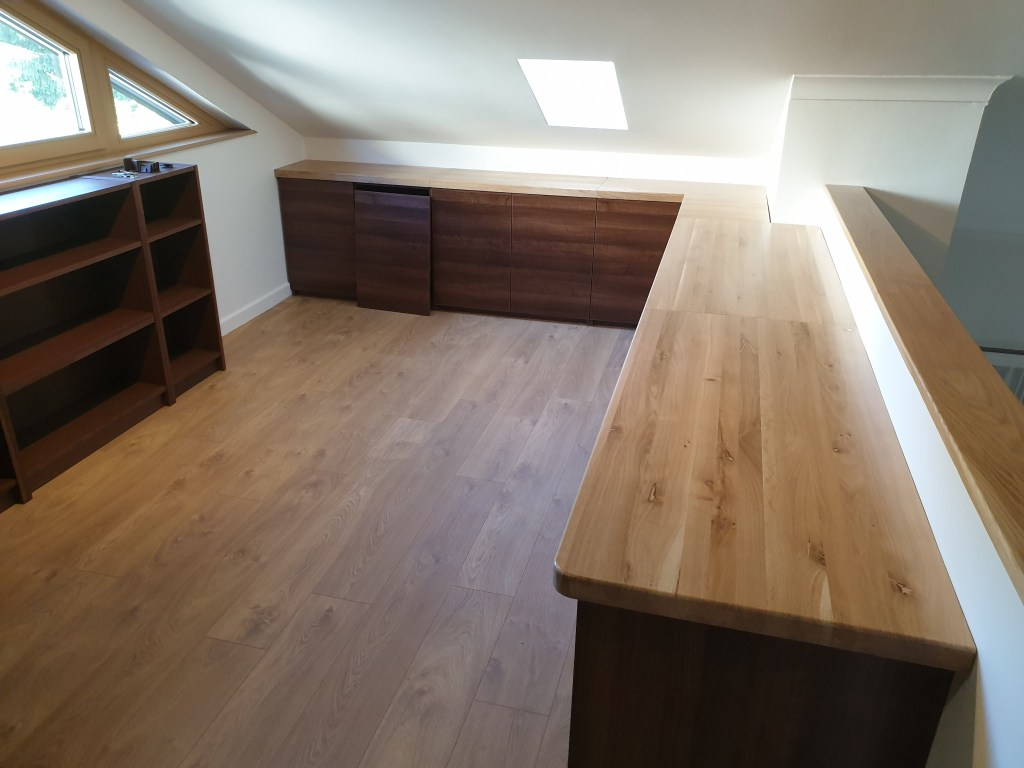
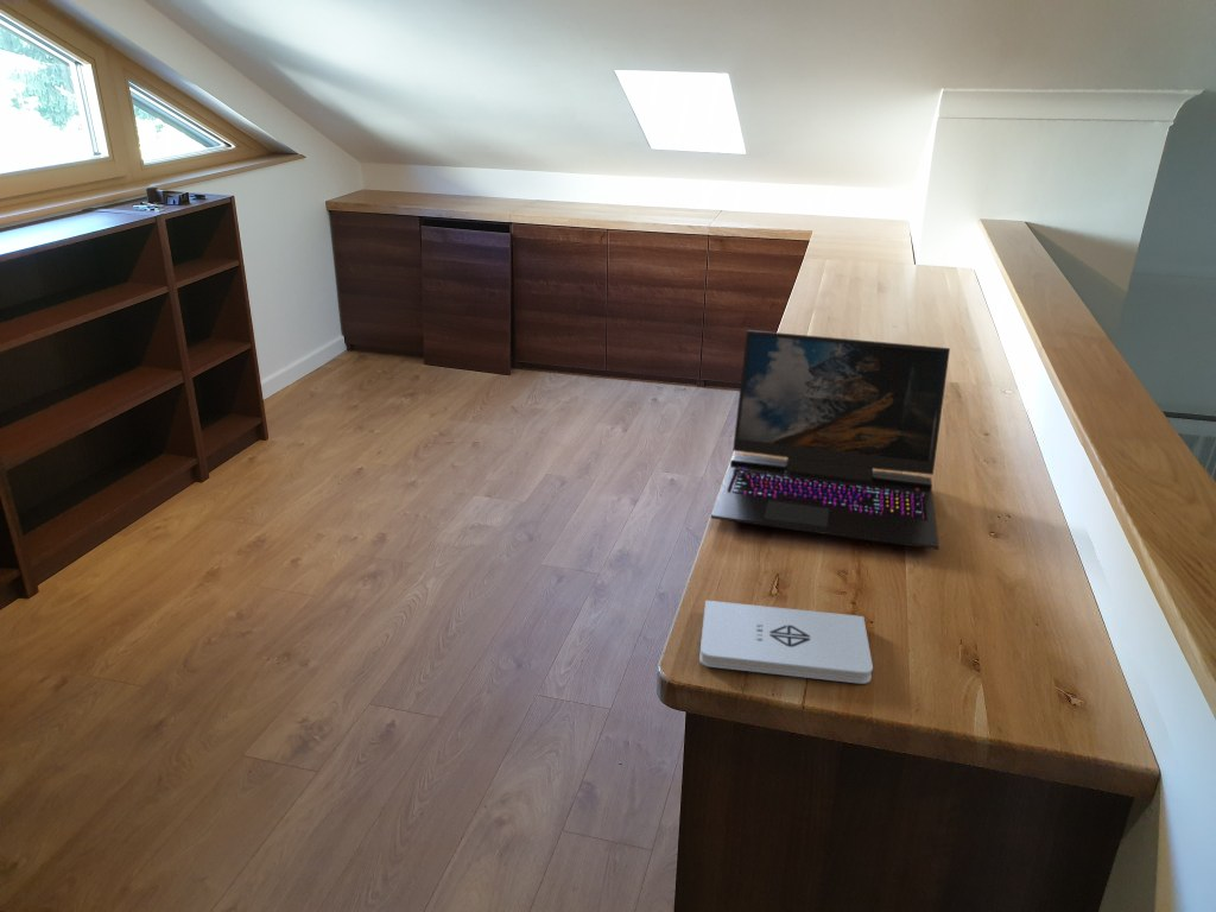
+ laptop [710,329,951,551]
+ notepad [698,600,874,685]
